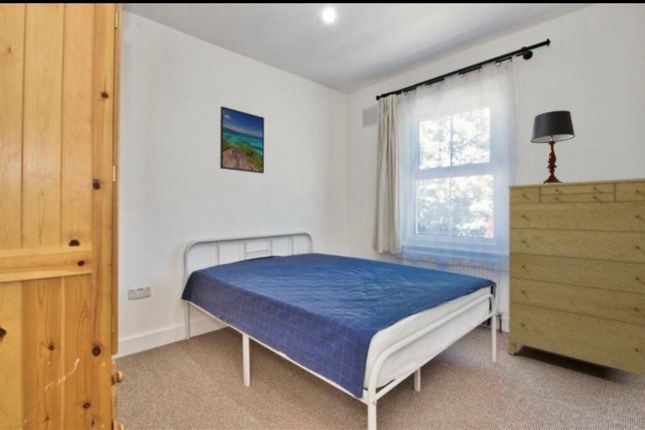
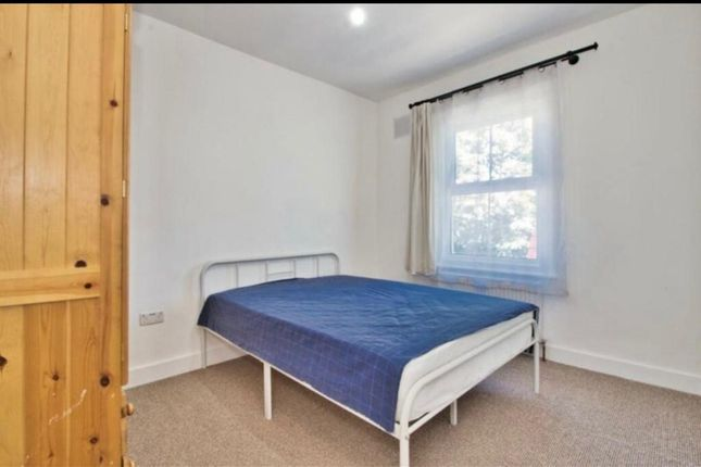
- table lamp [529,109,576,184]
- dresser [507,177,645,377]
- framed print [219,105,265,174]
